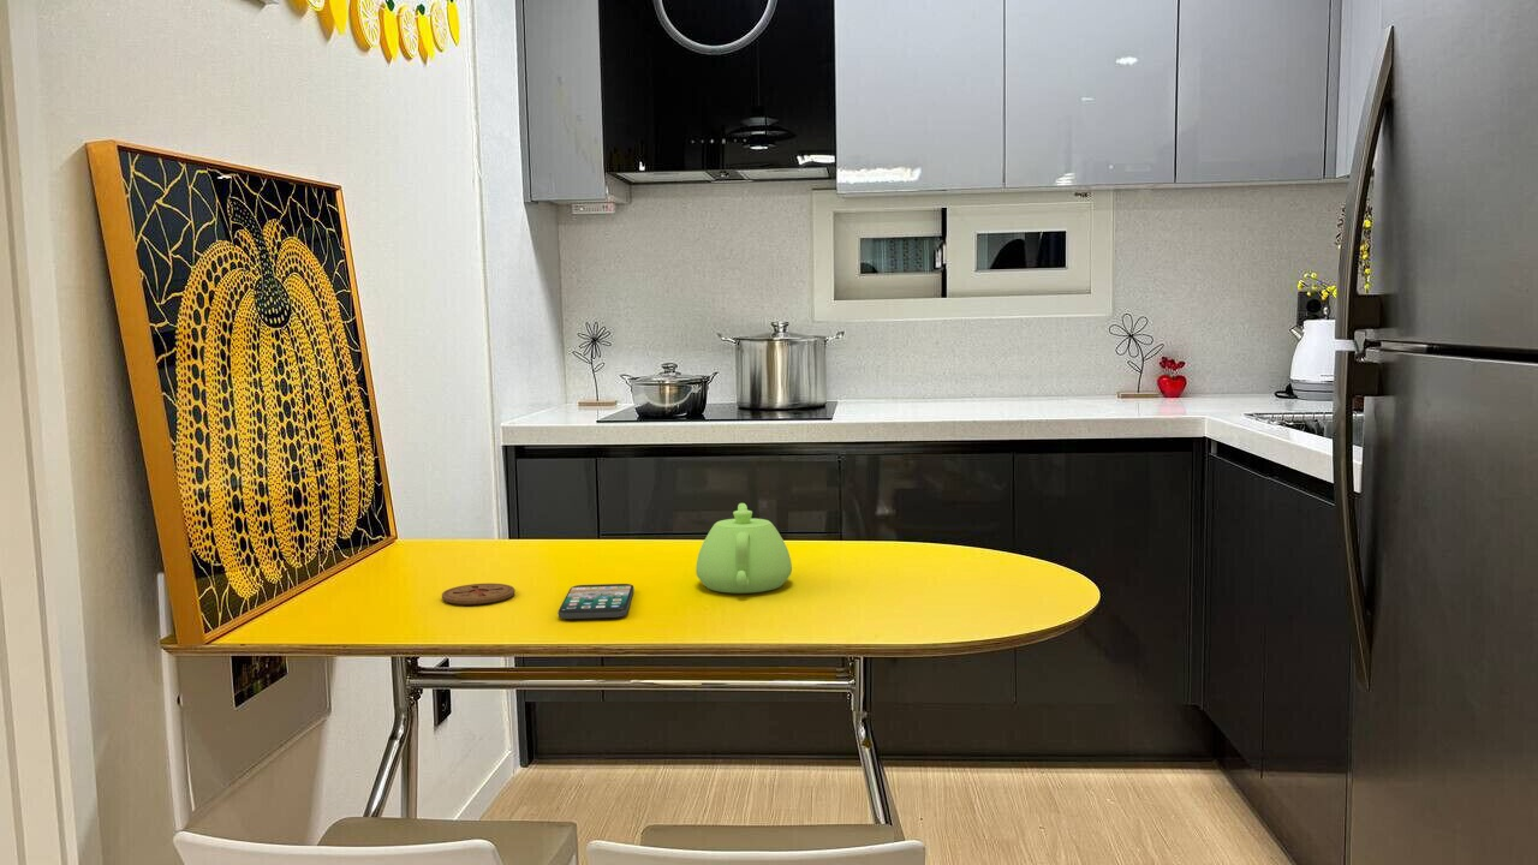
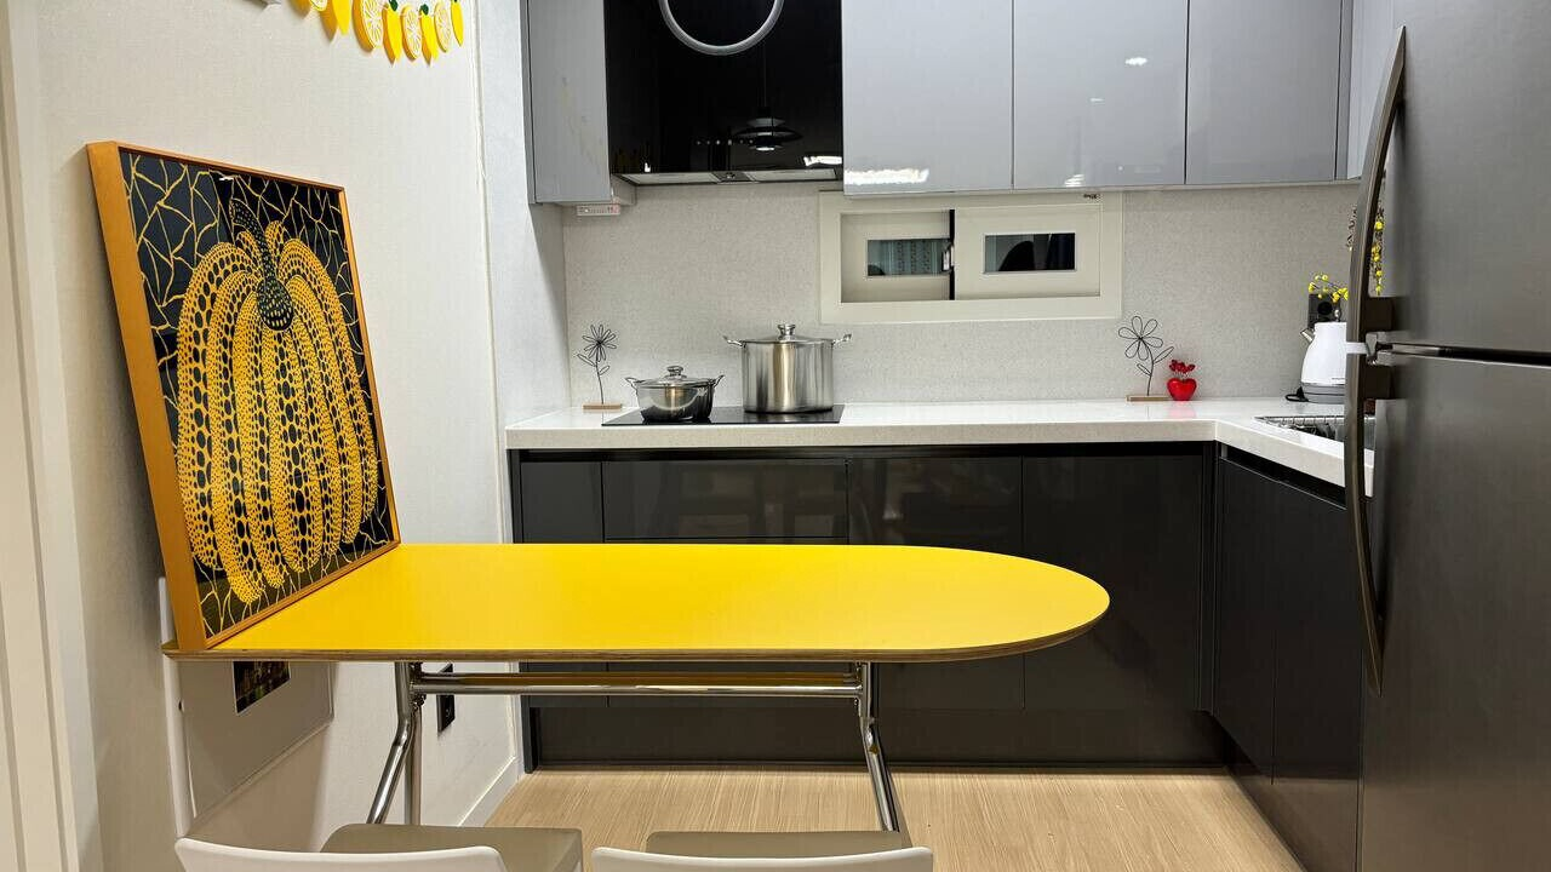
- coaster [441,583,517,606]
- smartphone [558,583,636,620]
- teapot [695,502,793,595]
